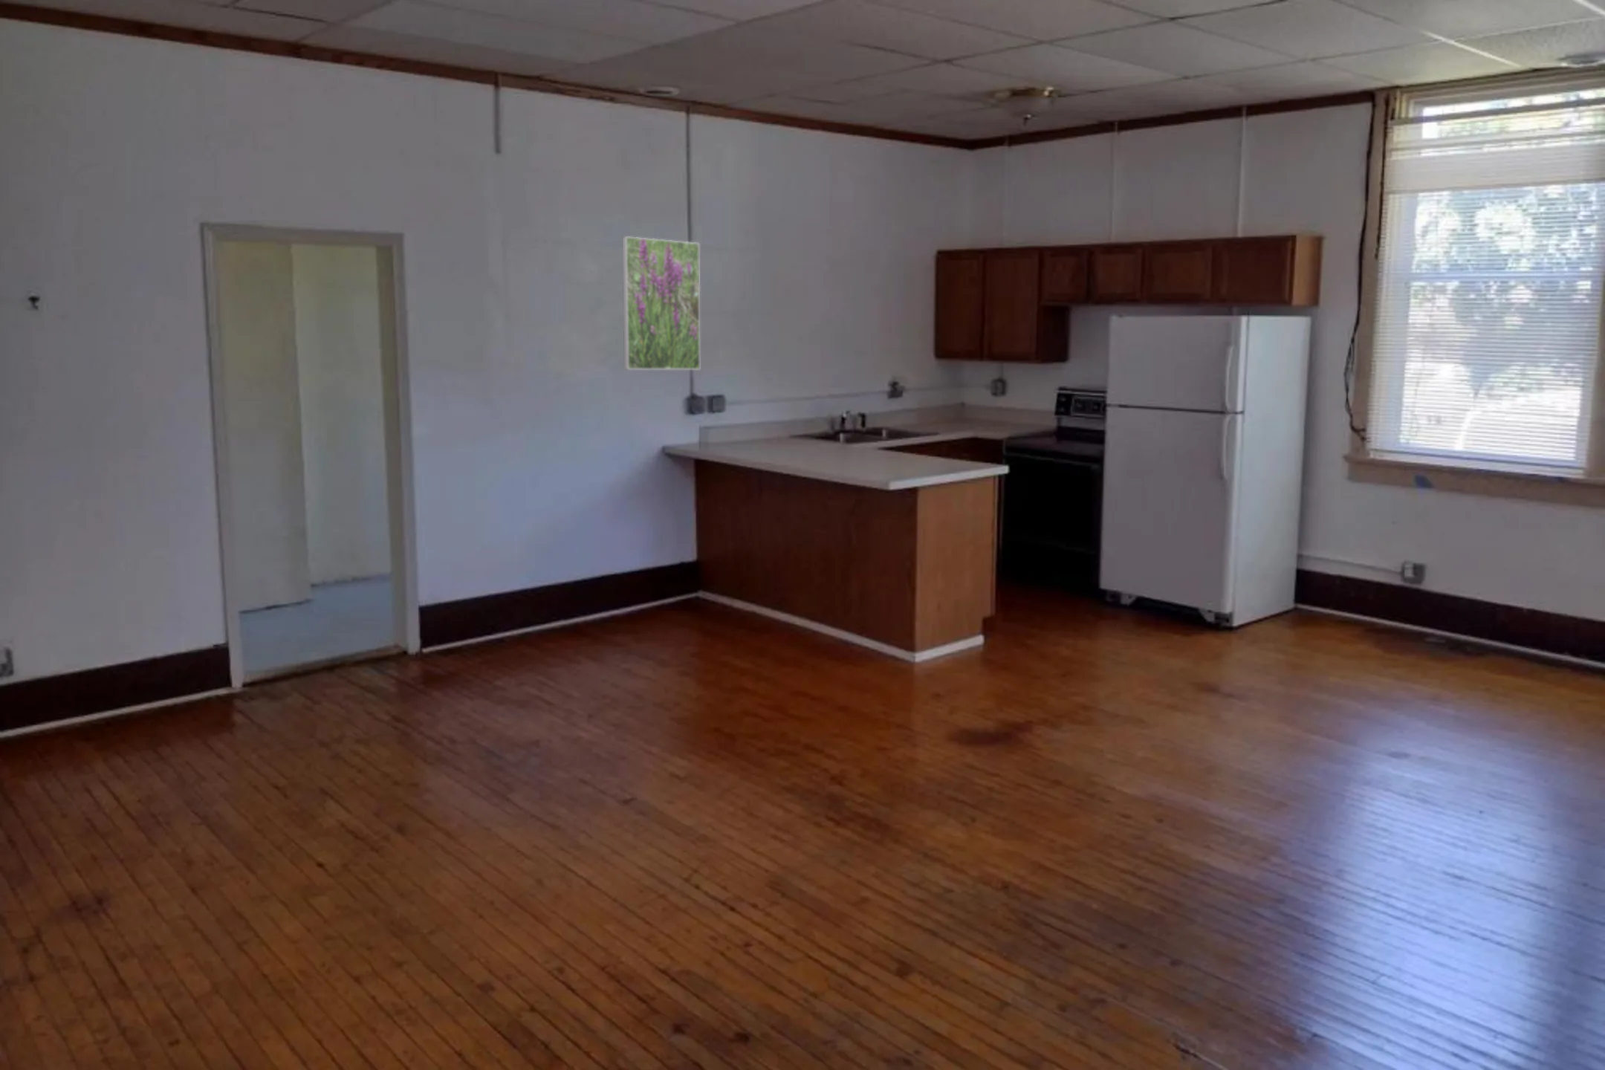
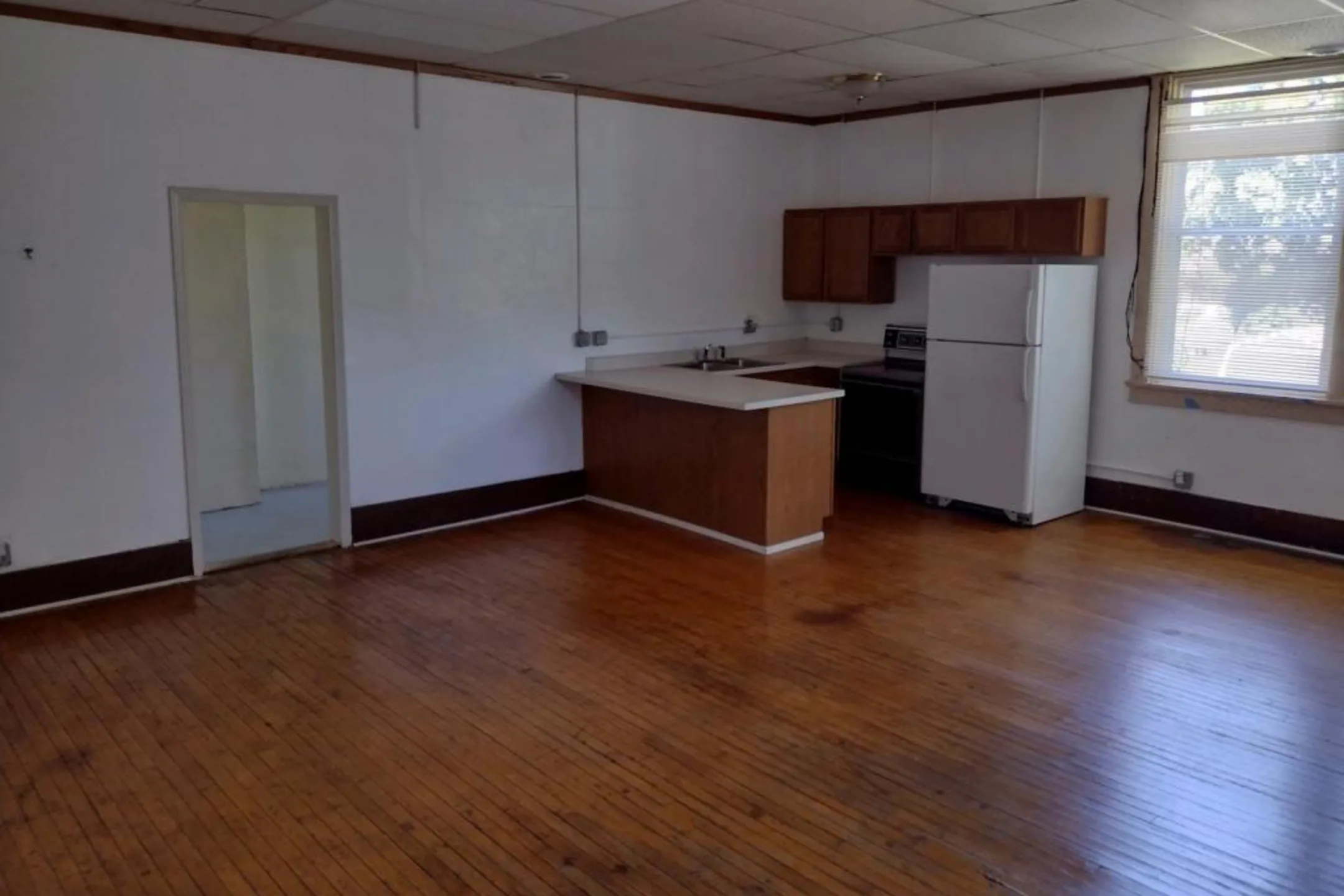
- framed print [622,235,701,370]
